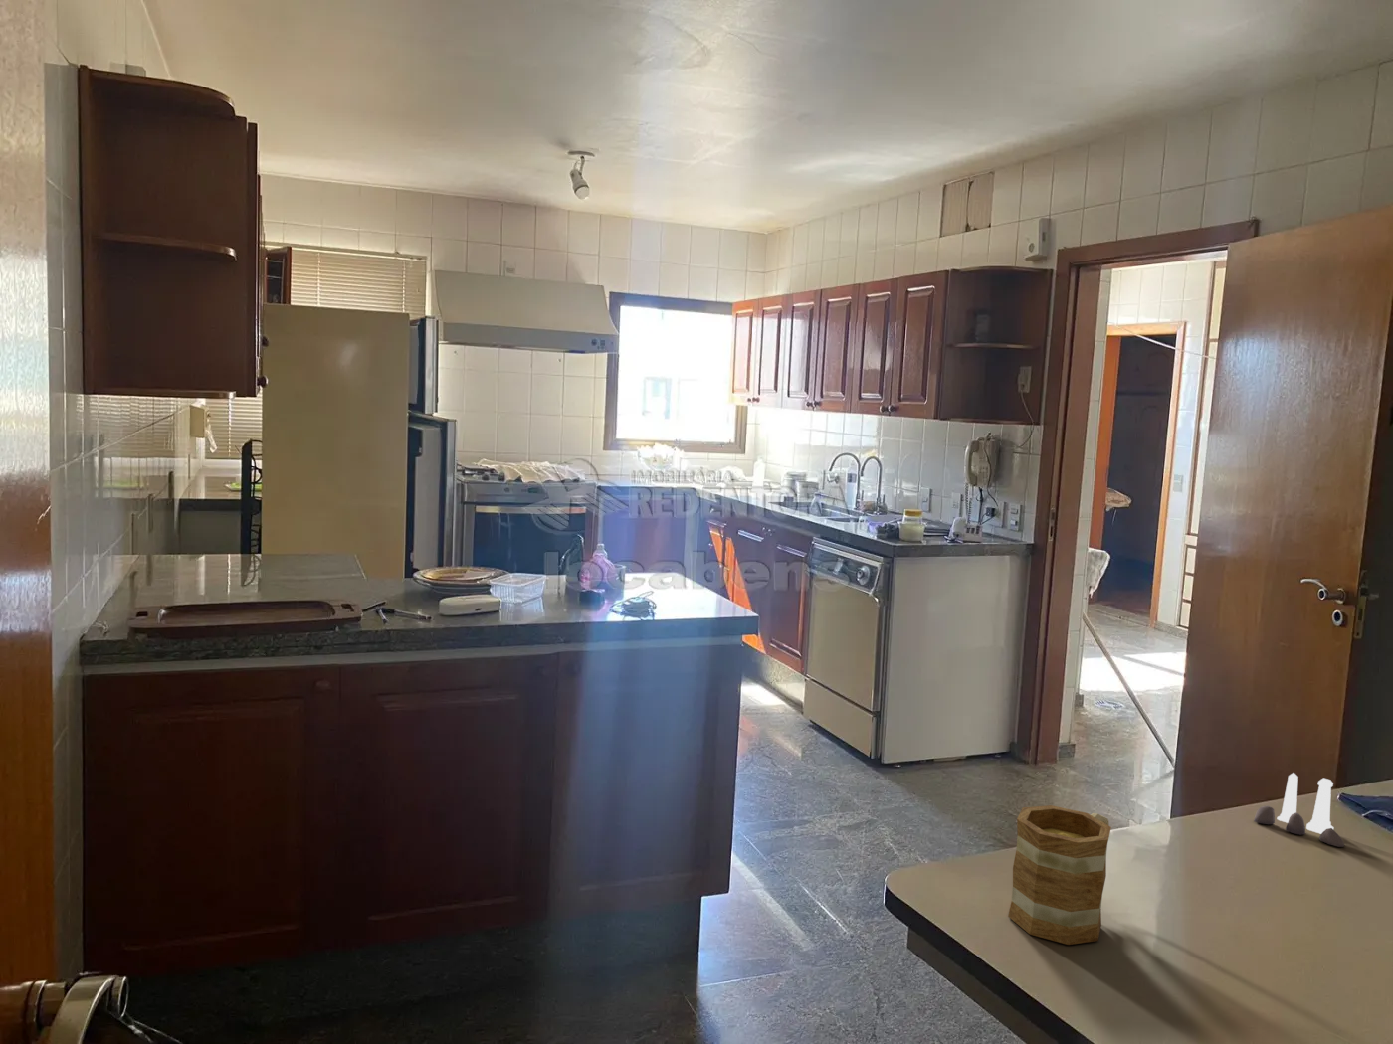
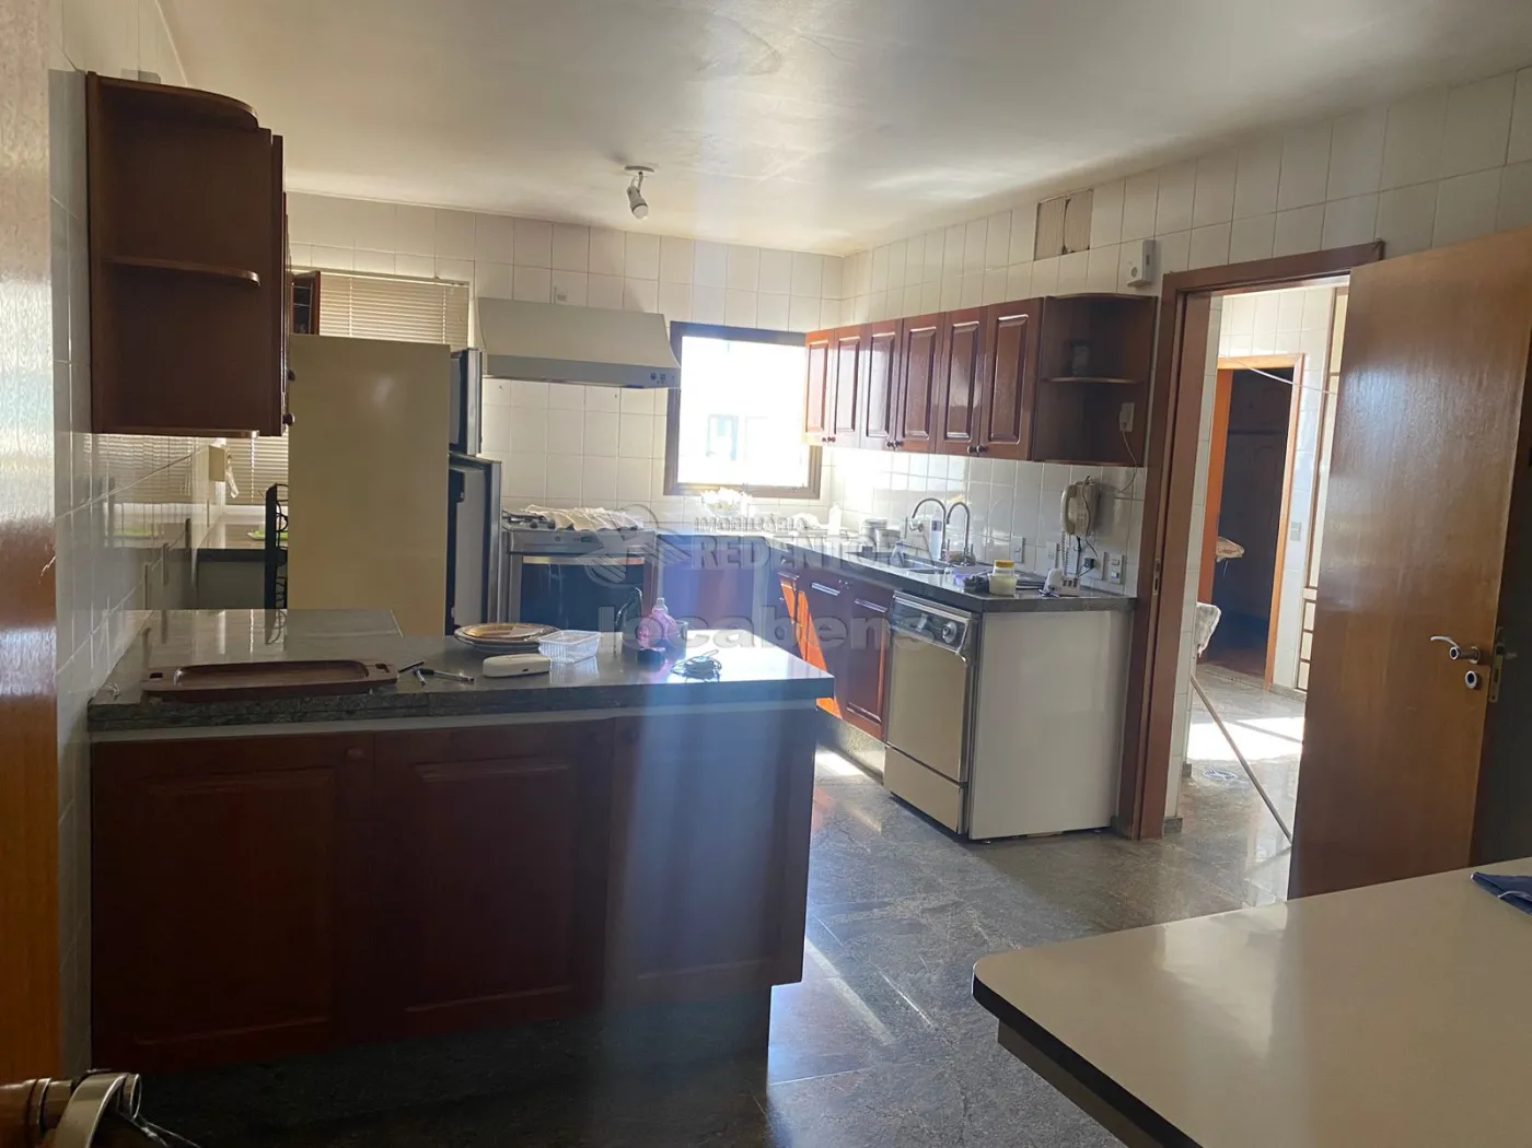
- salt and pepper shaker set [1253,772,1345,848]
- mug [1007,804,1112,945]
